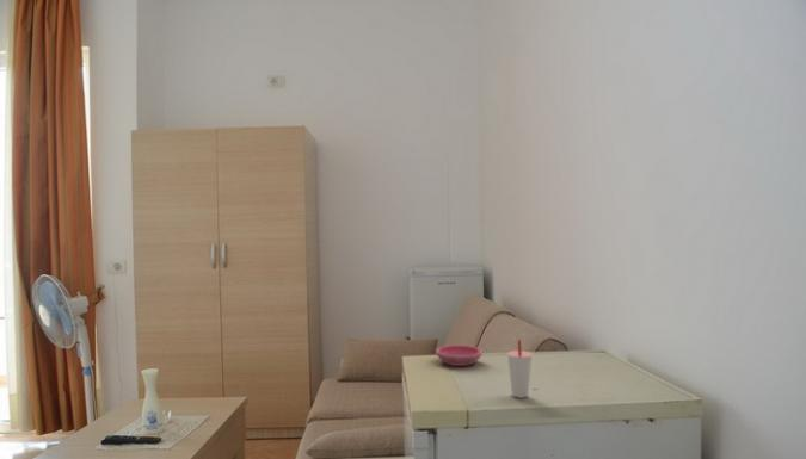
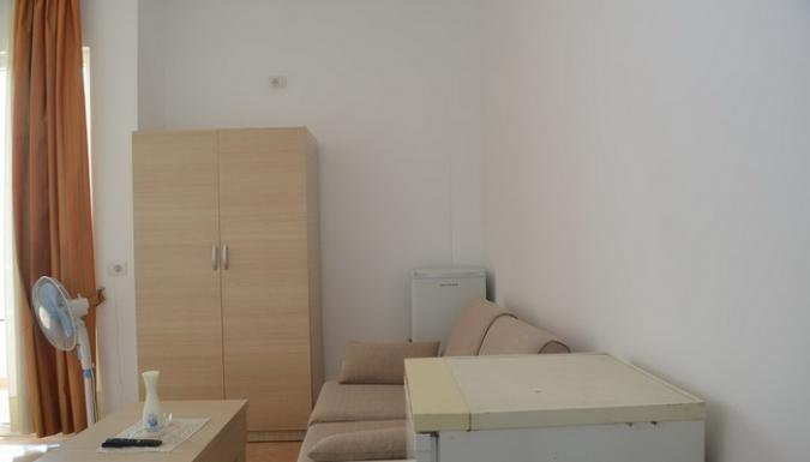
- cup [505,339,534,399]
- saucer [435,343,484,367]
